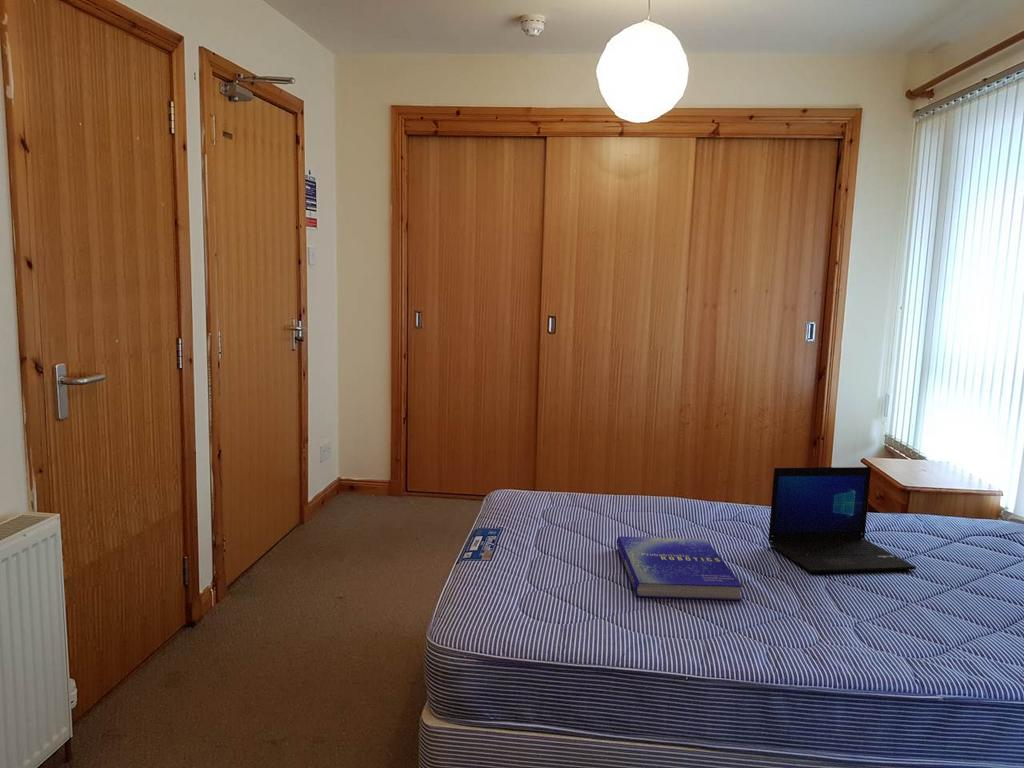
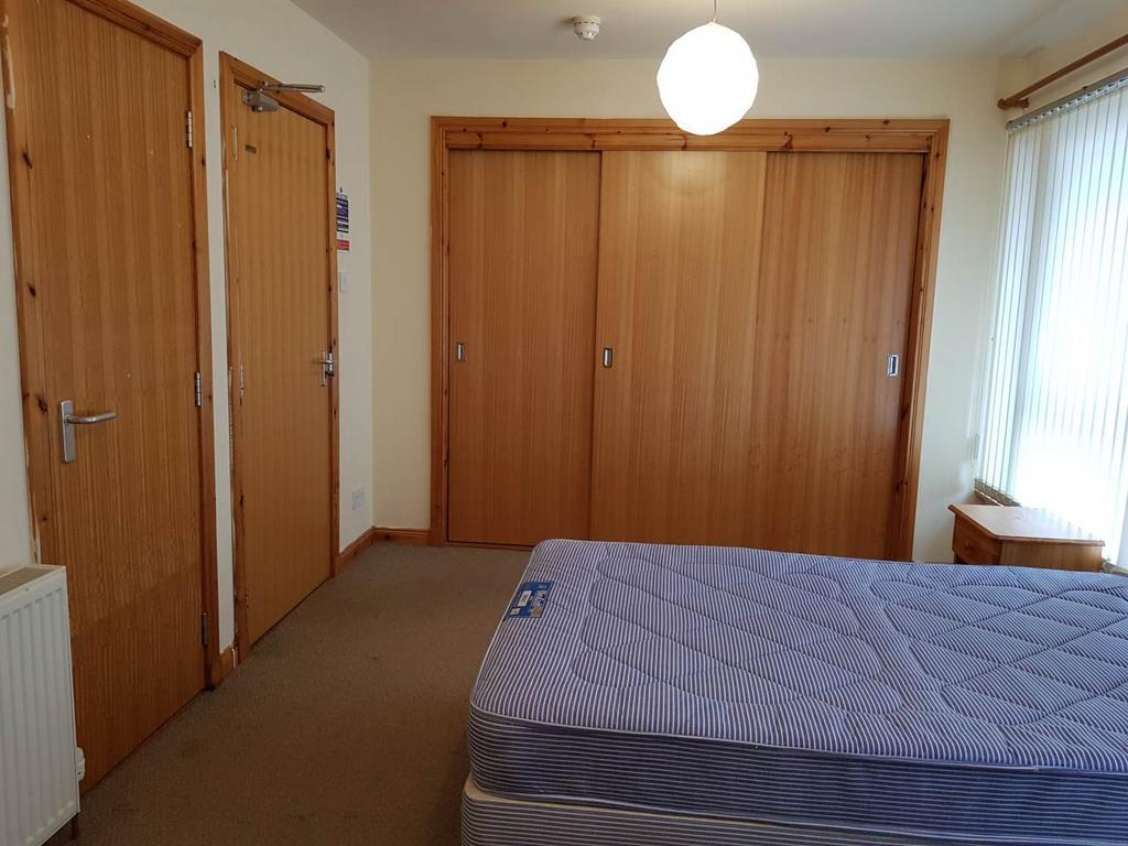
- book [615,535,743,601]
- laptop [767,466,917,574]
